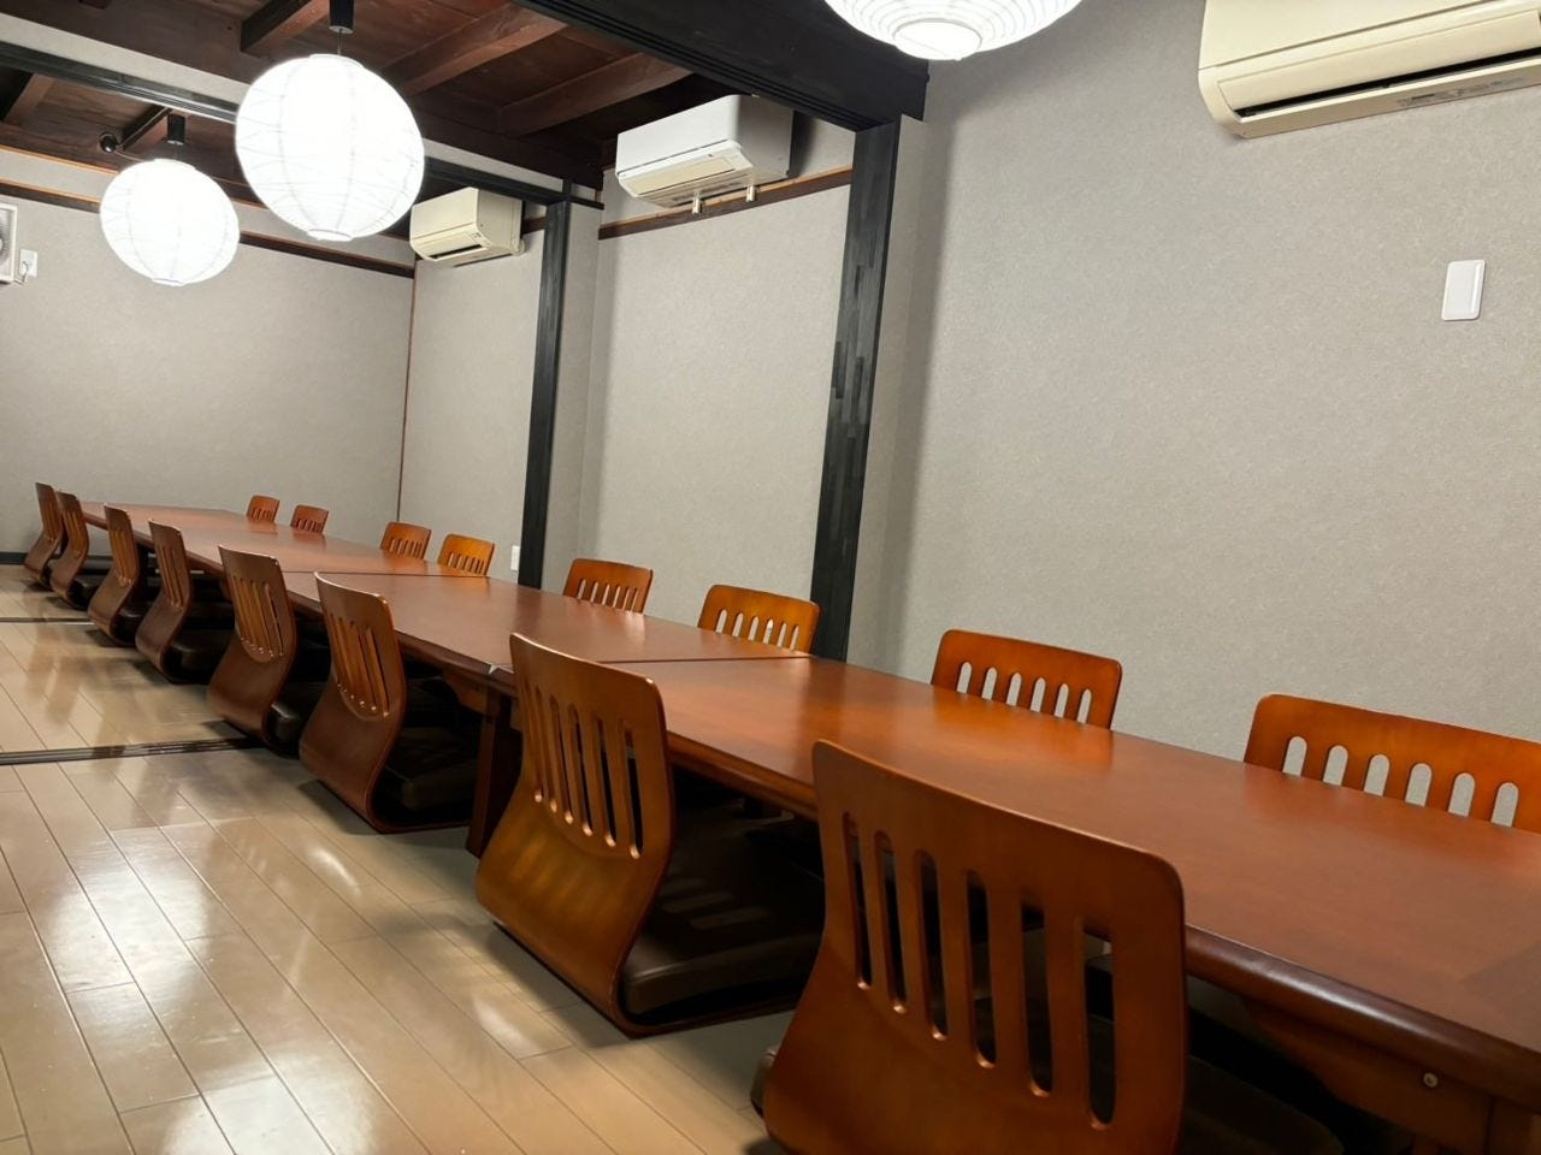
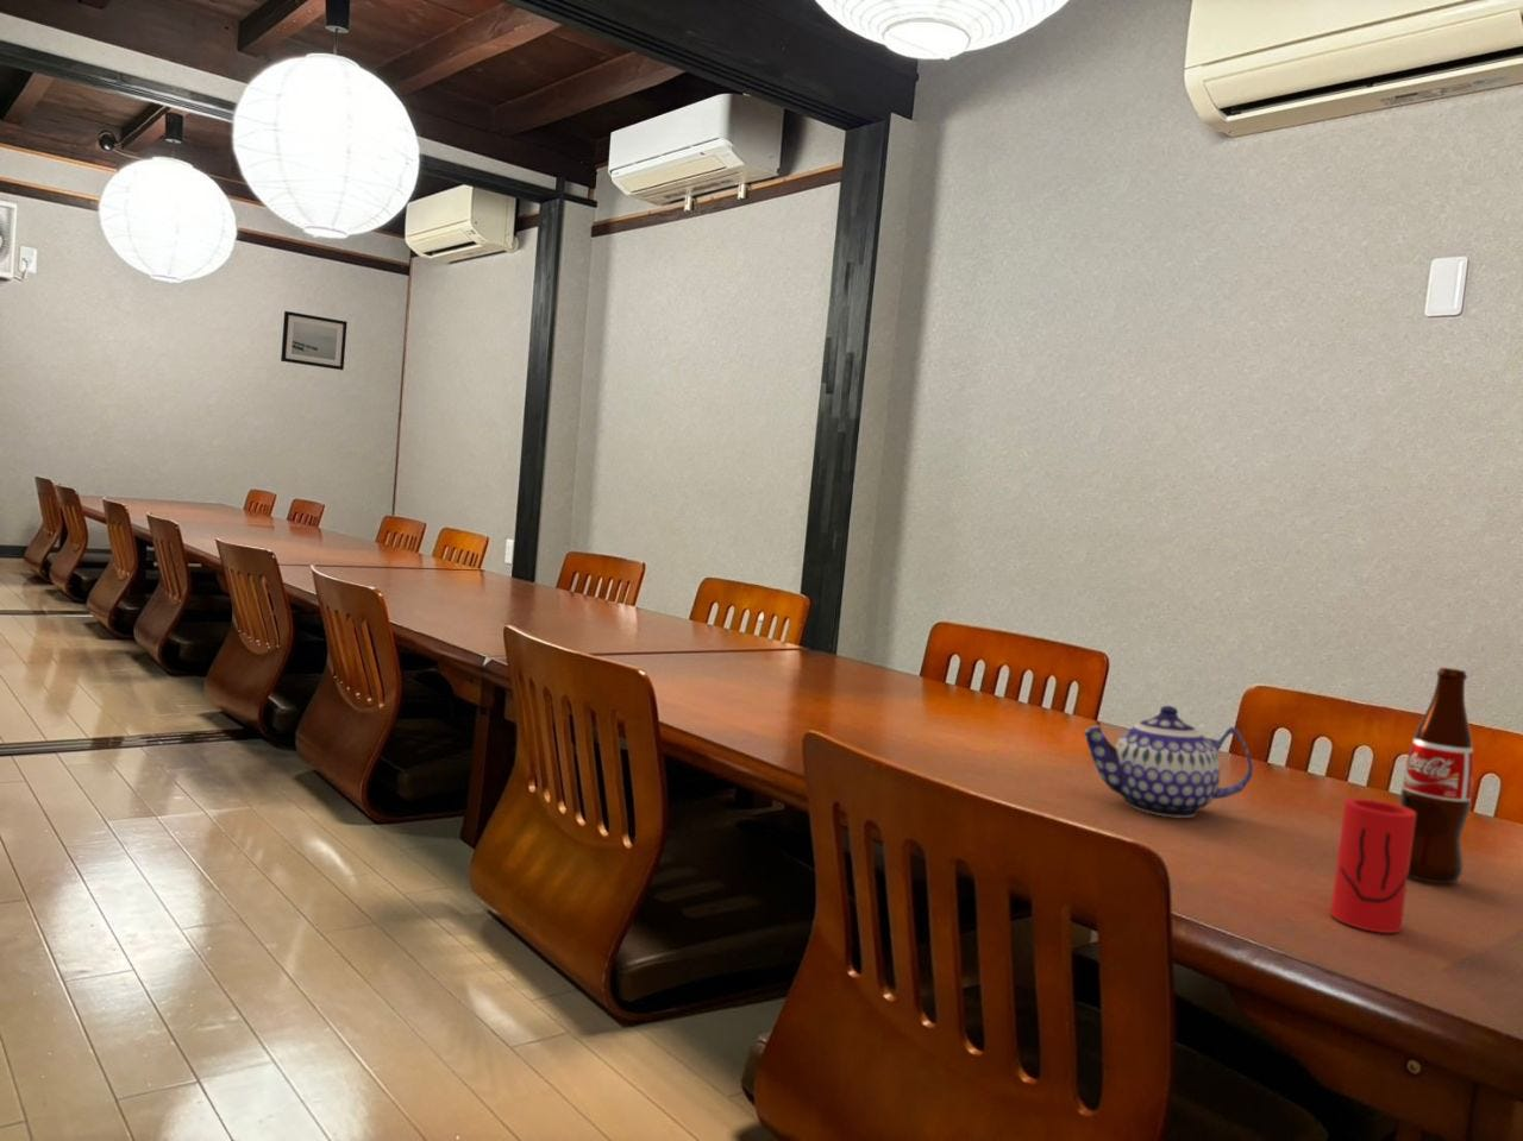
+ teapot [1083,705,1254,819]
+ cup [1329,797,1416,934]
+ wall art [279,310,349,370]
+ bottle [1399,666,1474,885]
